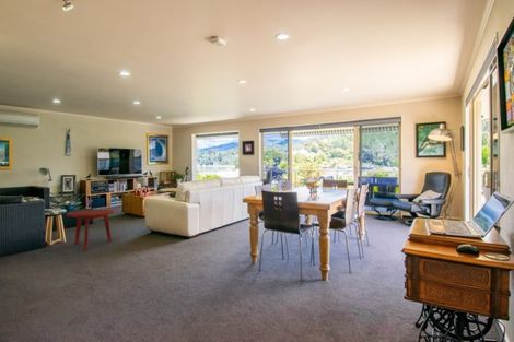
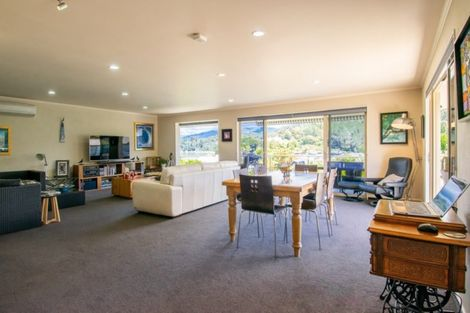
- side table [66,209,116,251]
